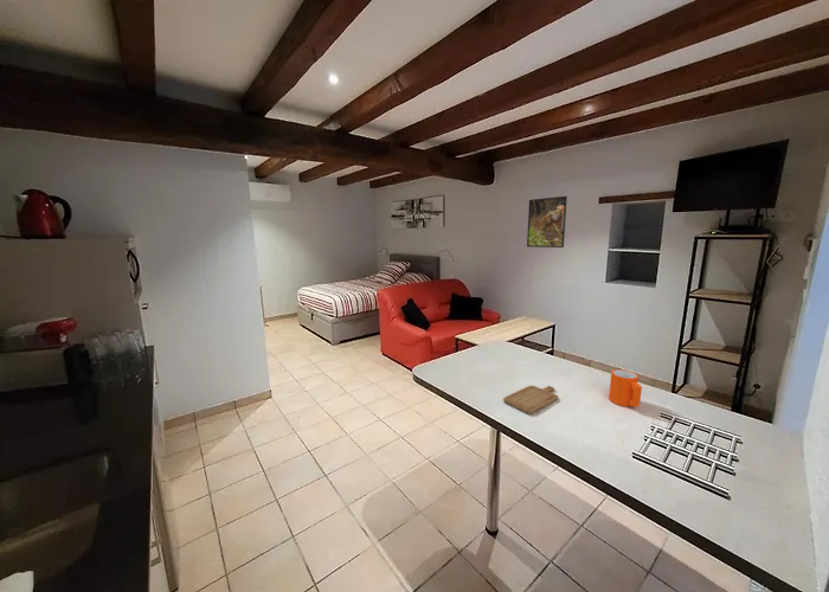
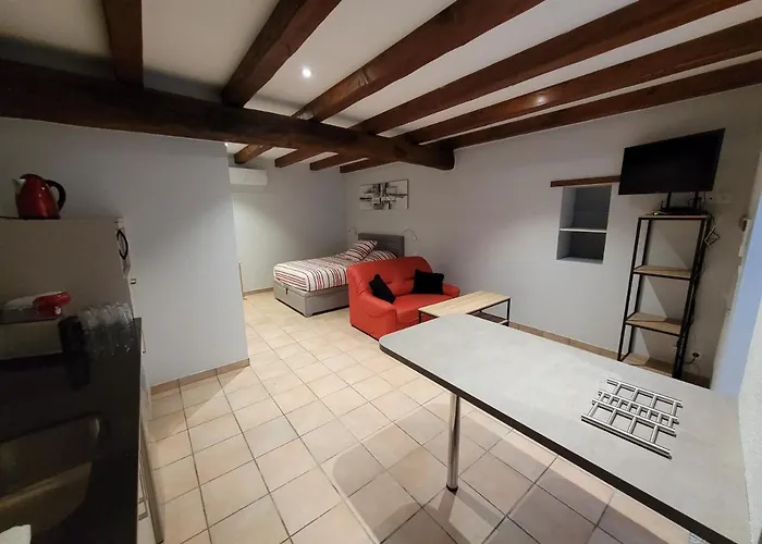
- chopping board [502,385,559,414]
- mug [608,368,643,407]
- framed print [526,195,568,249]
